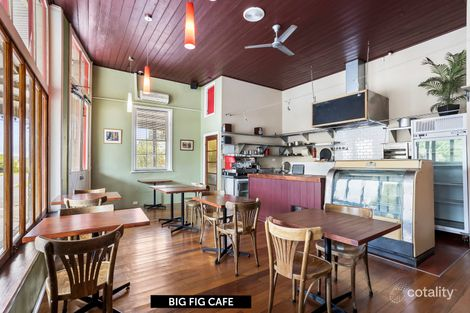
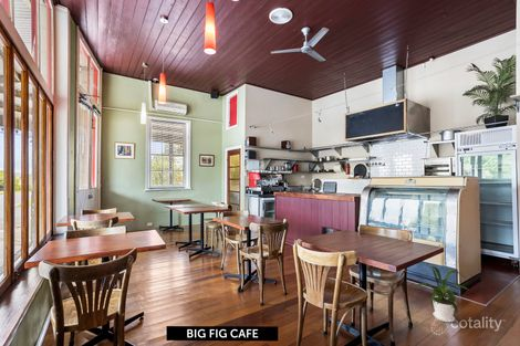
+ house plant [410,264,469,323]
